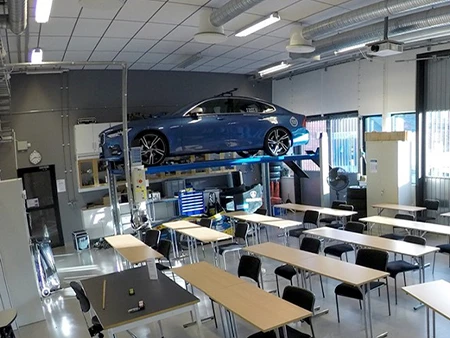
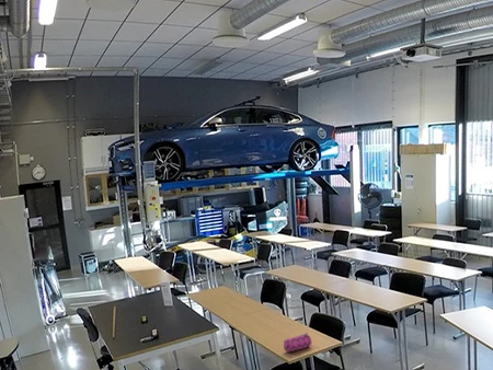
+ pencil case [283,332,312,354]
